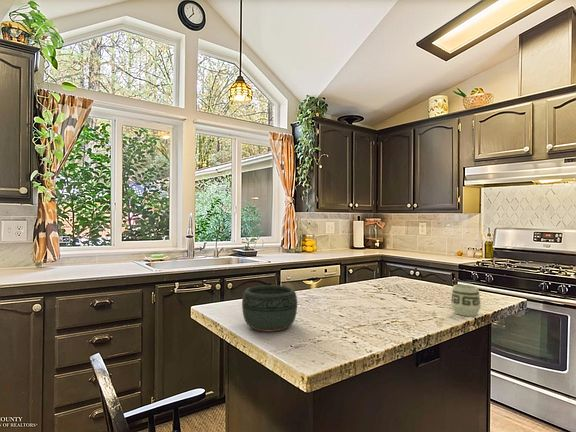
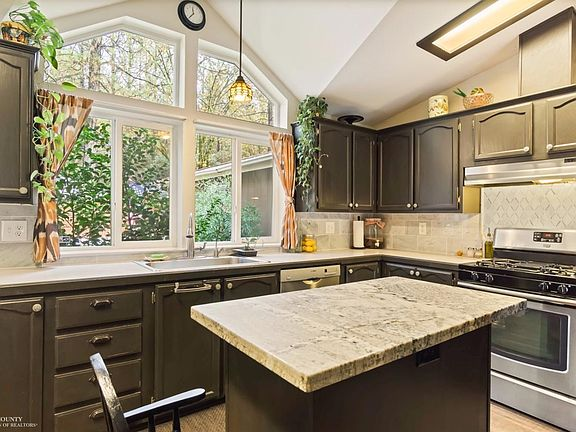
- bowl [241,284,298,333]
- cup [450,284,482,317]
